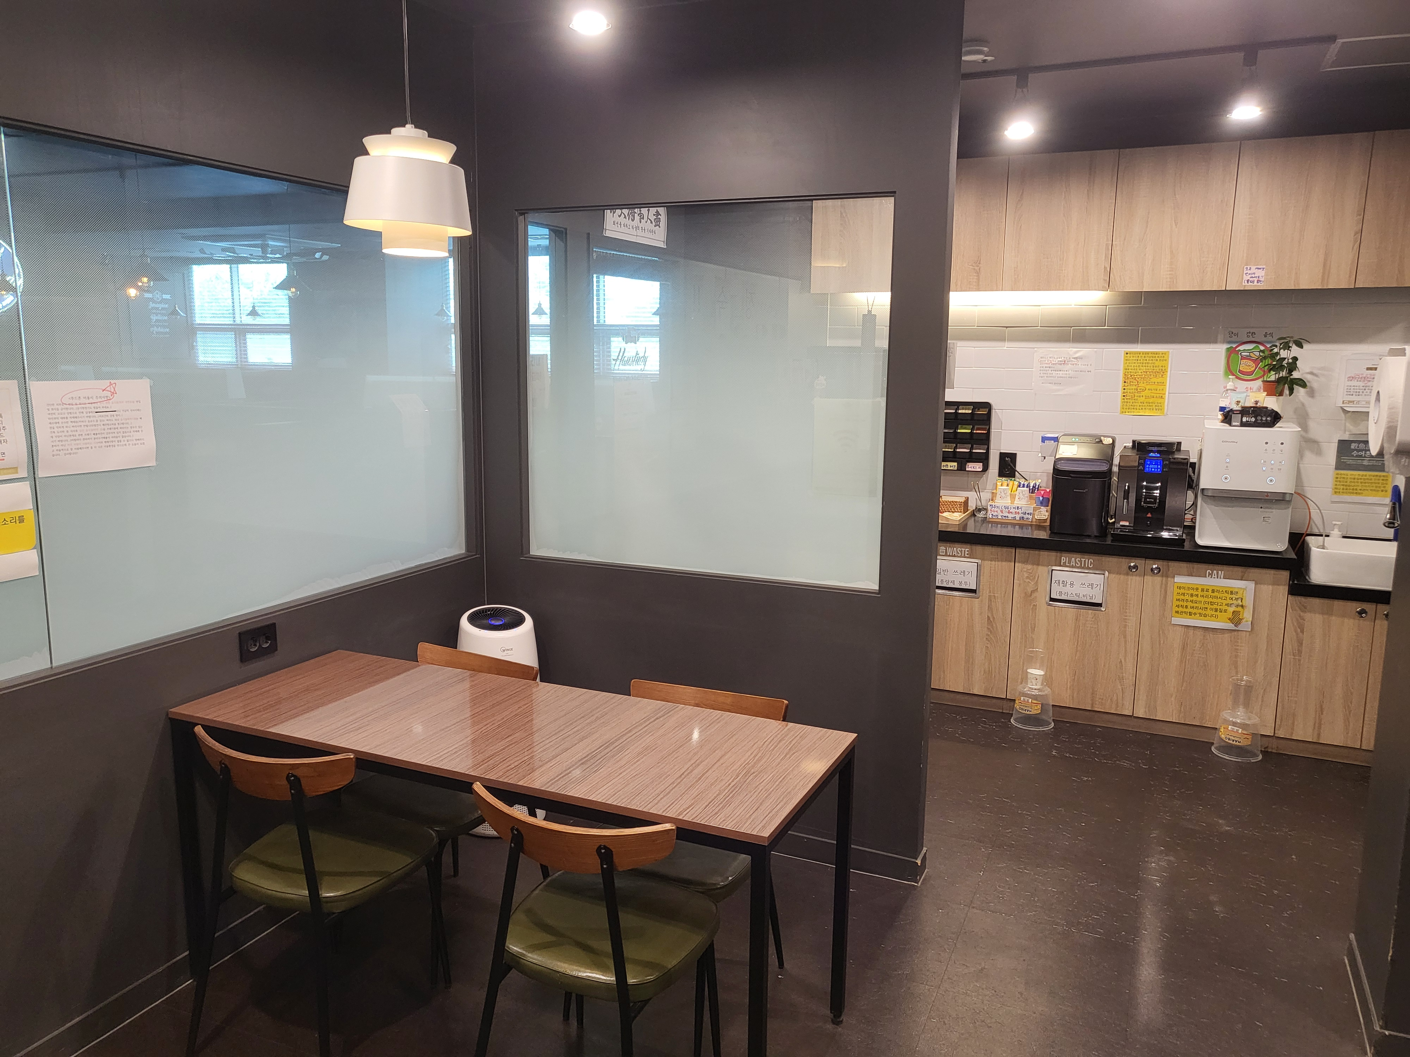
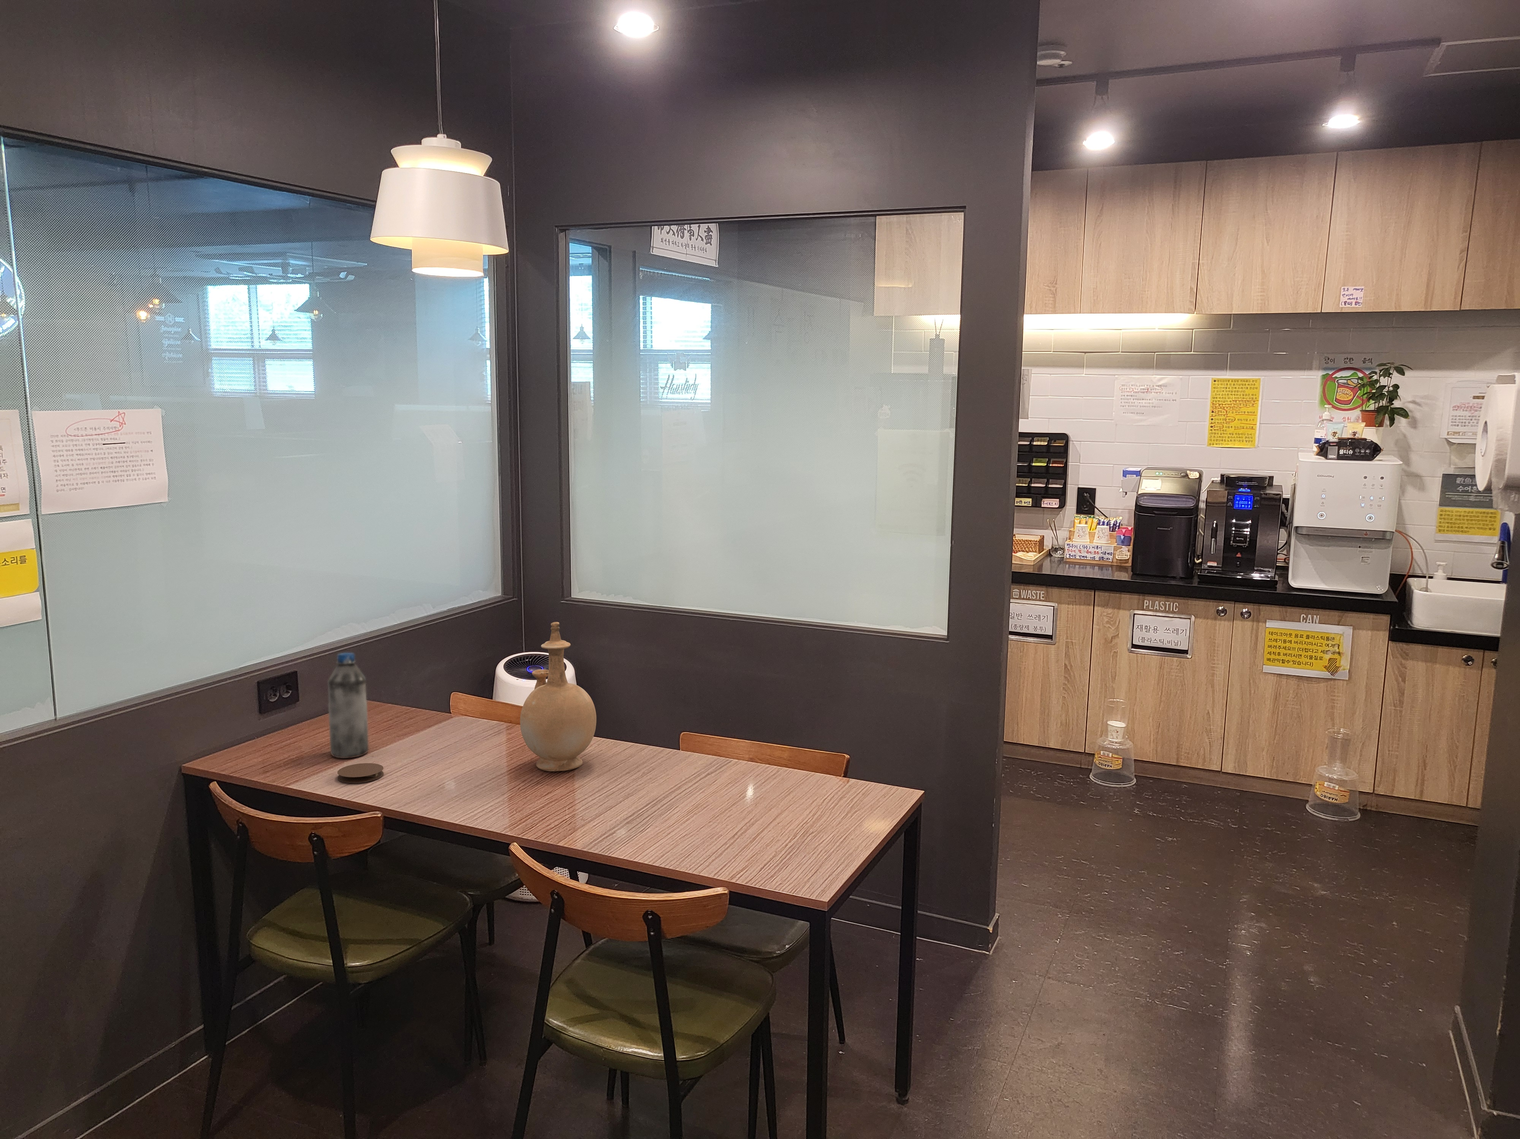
+ water bottle [327,652,369,759]
+ vase [519,621,596,772]
+ coaster [338,763,384,784]
